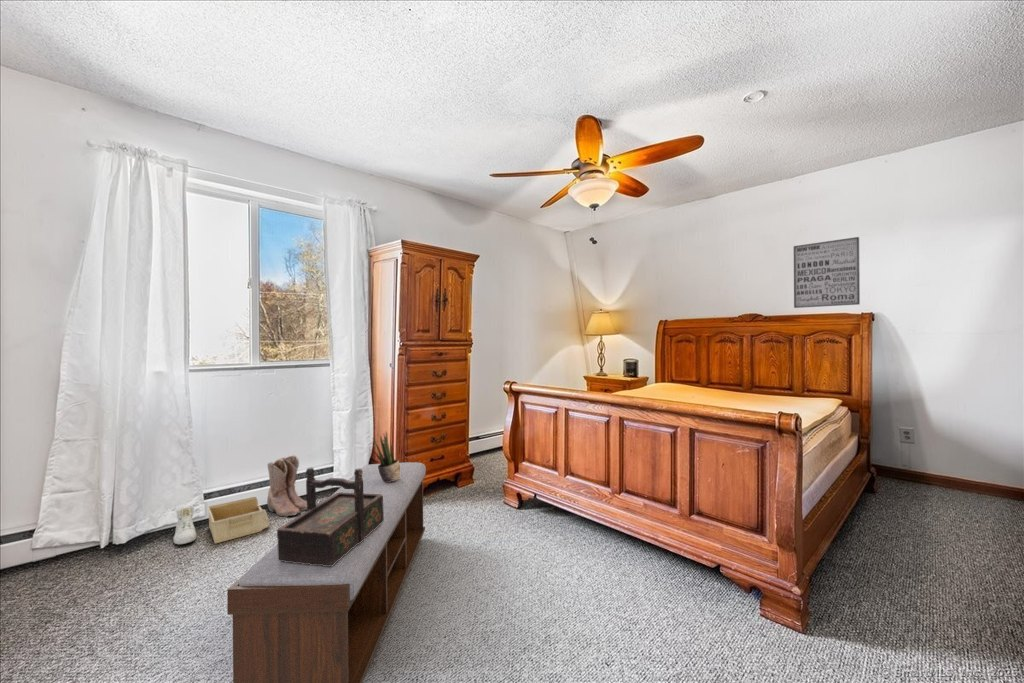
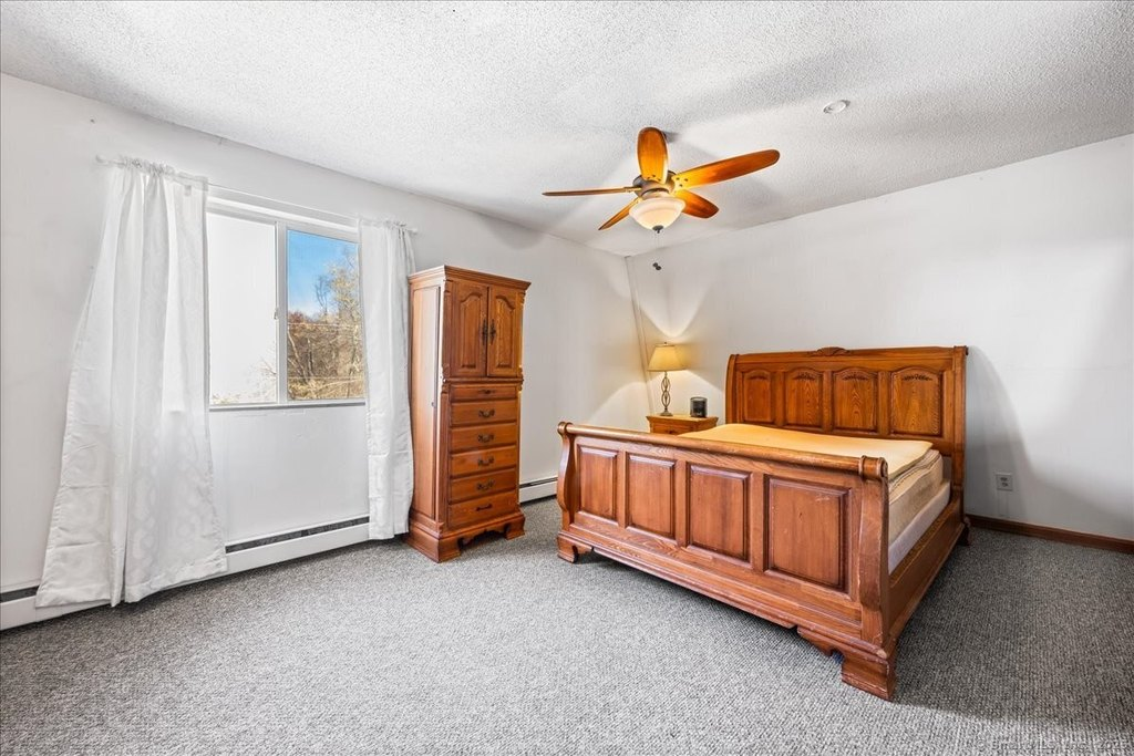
- wall art [793,236,861,309]
- decorative box [276,466,384,566]
- potted plant [372,430,400,482]
- storage bin [206,496,270,545]
- bench [226,461,427,683]
- boots [266,454,307,517]
- sneaker [172,505,197,545]
